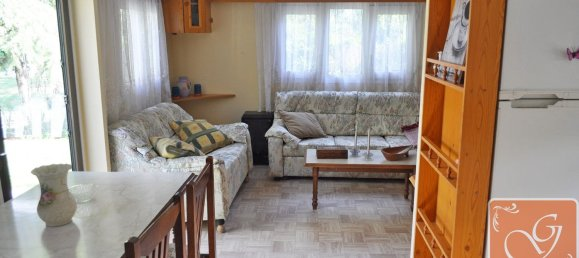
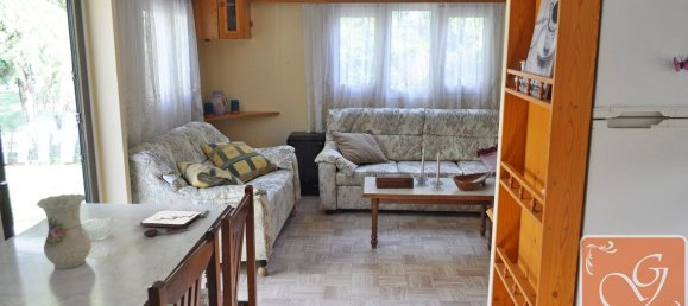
+ board game [139,209,210,237]
